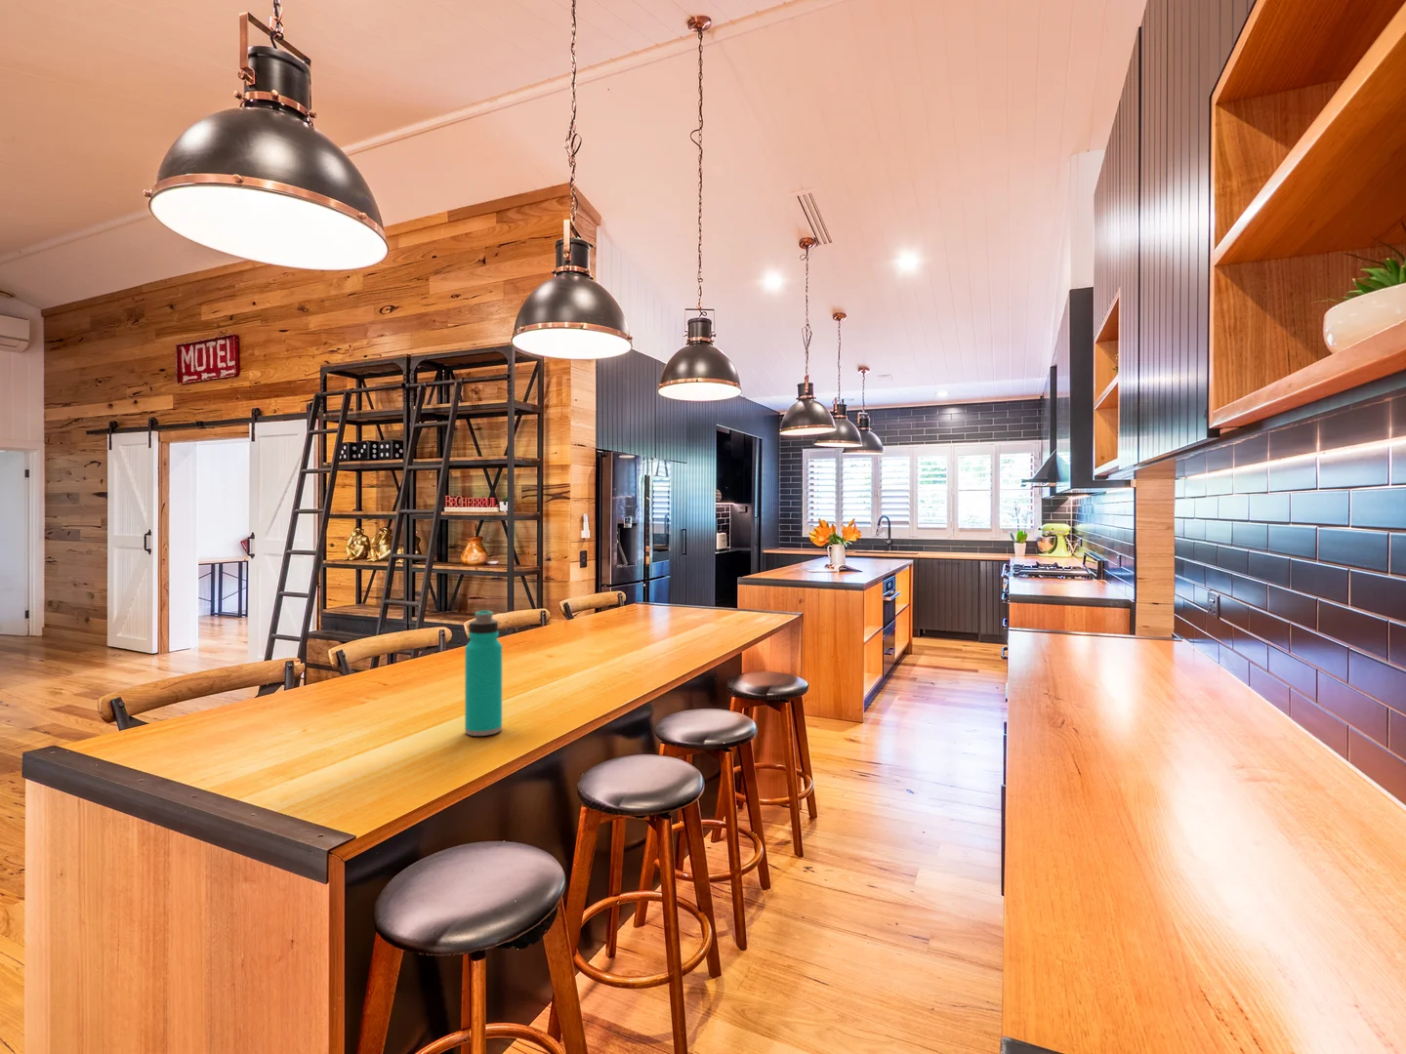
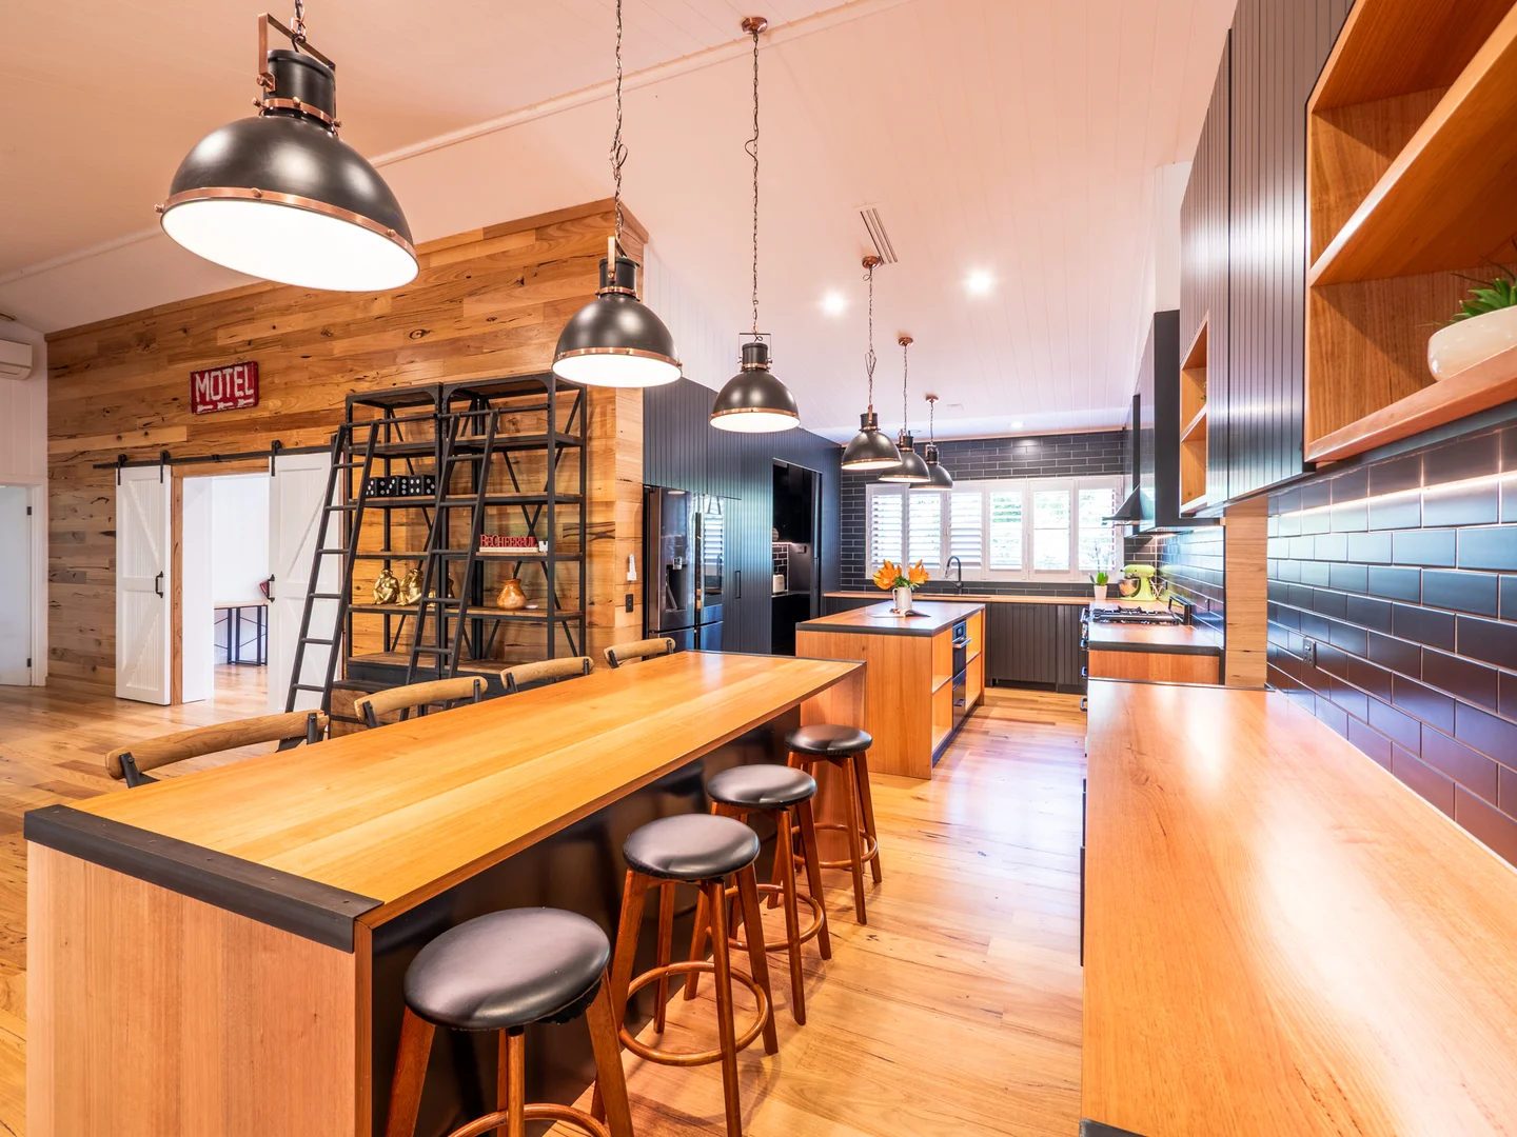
- water bottle [464,609,503,737]
